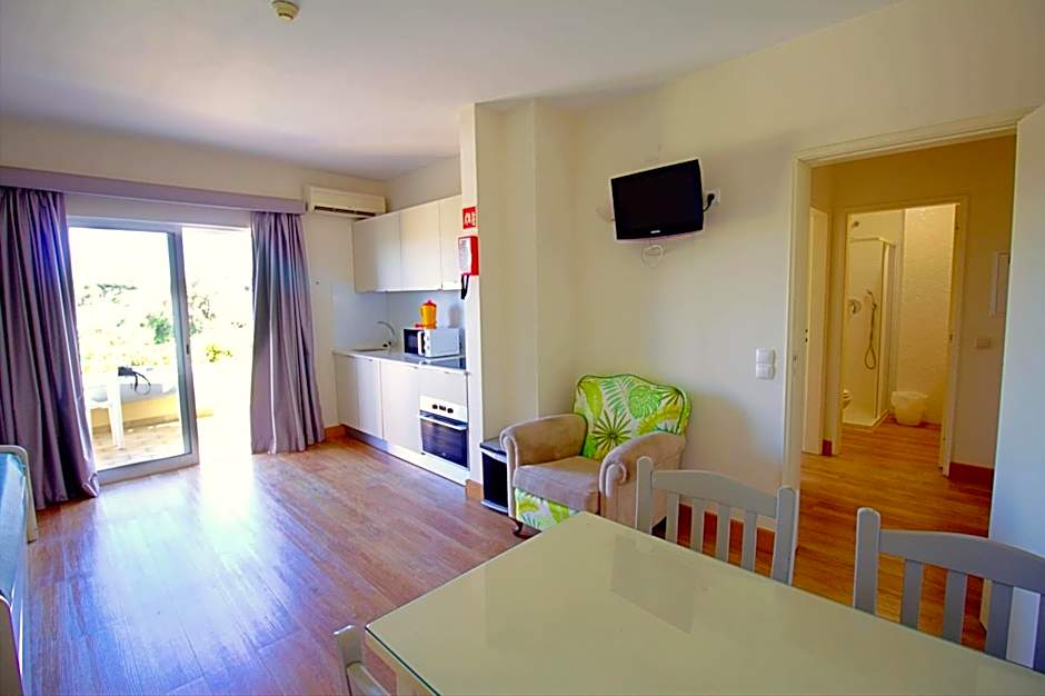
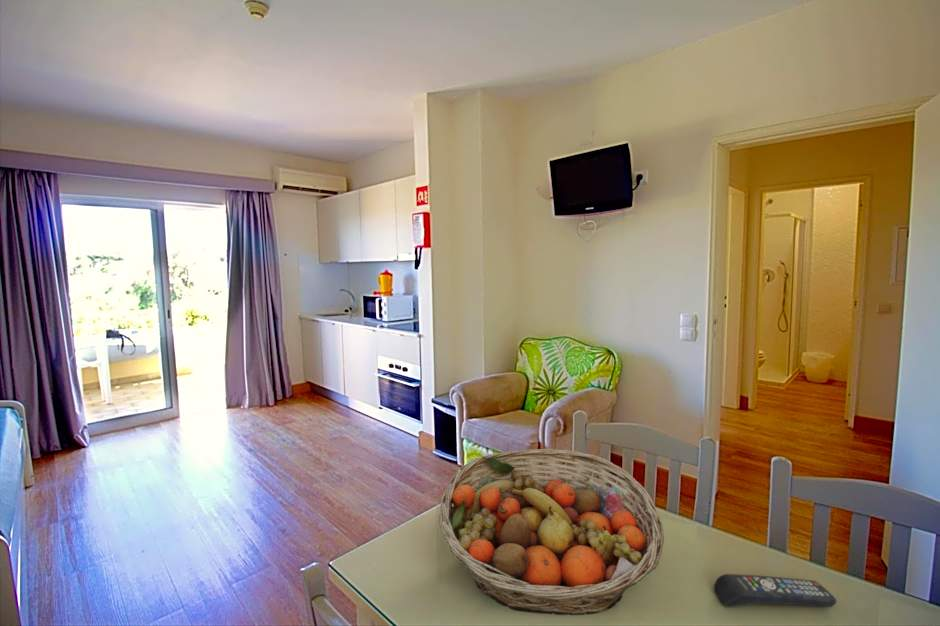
+ fruit basket [438,448,665,616]
+ remote control [713,573,838,608]
